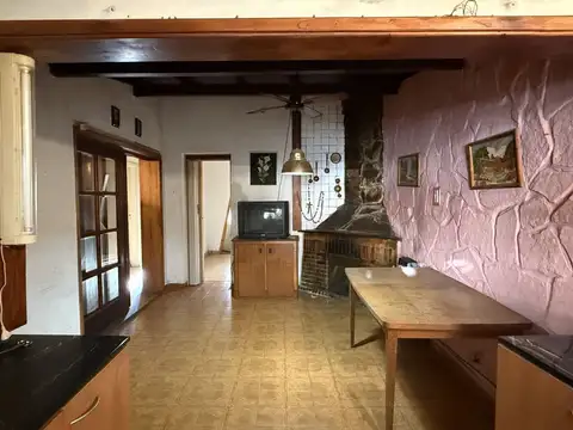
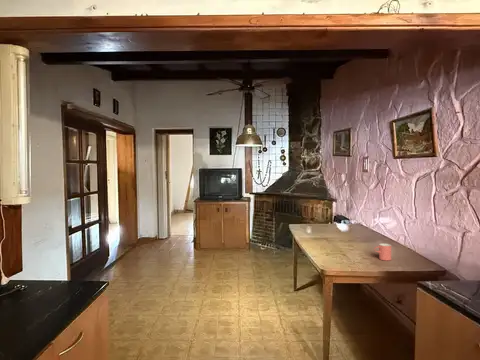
+ cup [373,243,392,262]
